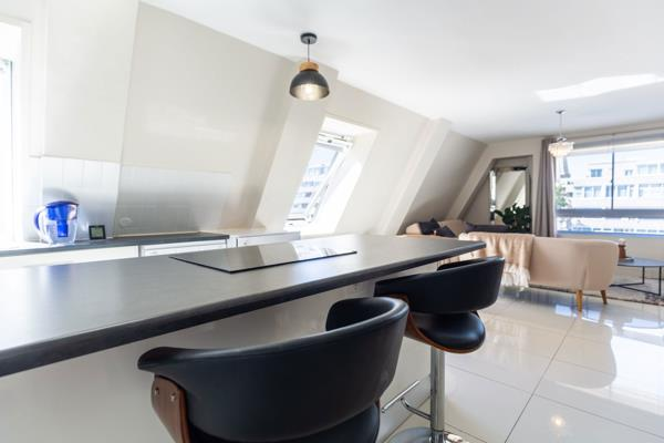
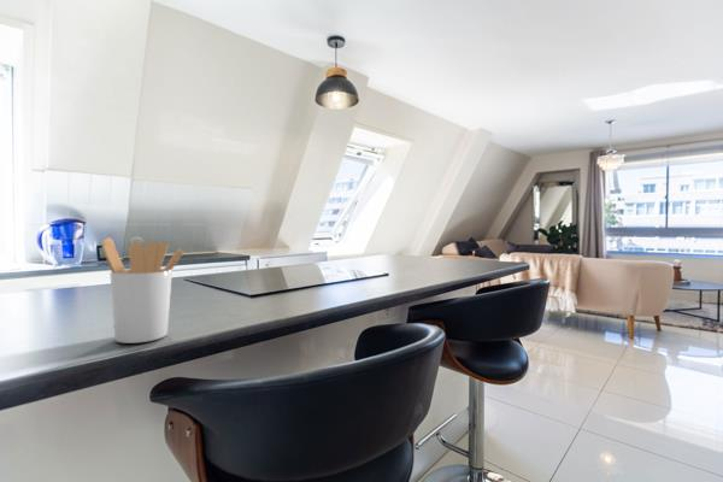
+ utensil holder [101,236,186,345]
